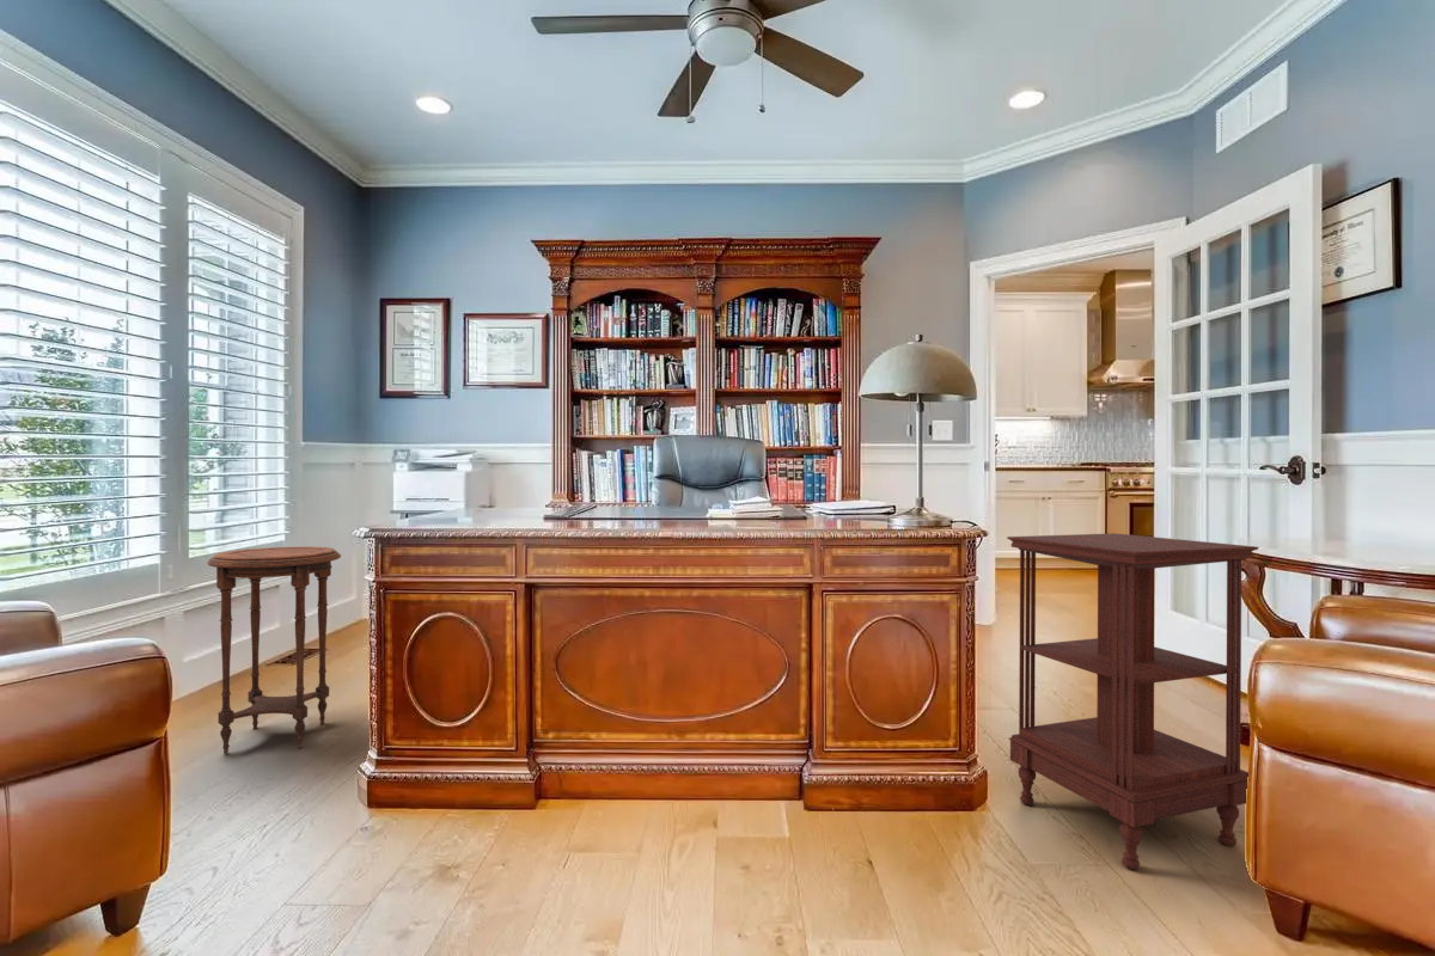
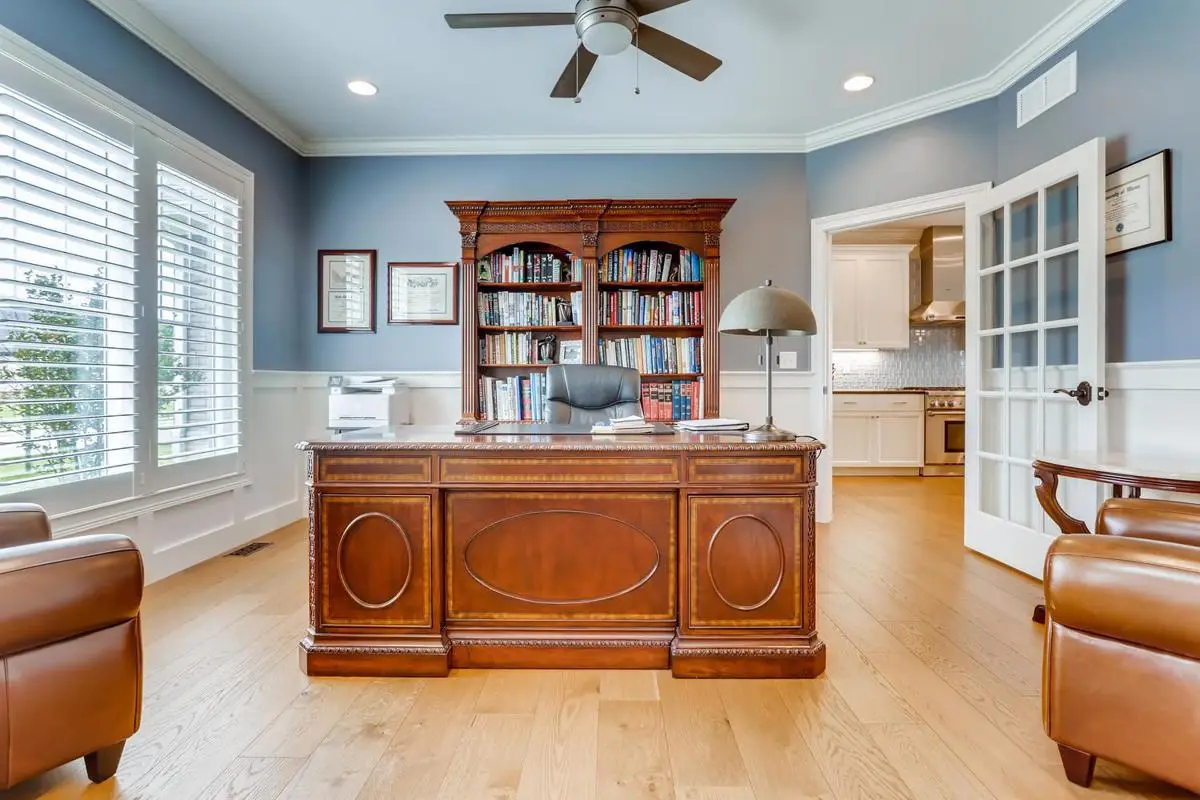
- side table [206,545,342,754]
- side table [1006,532,1259,871]
